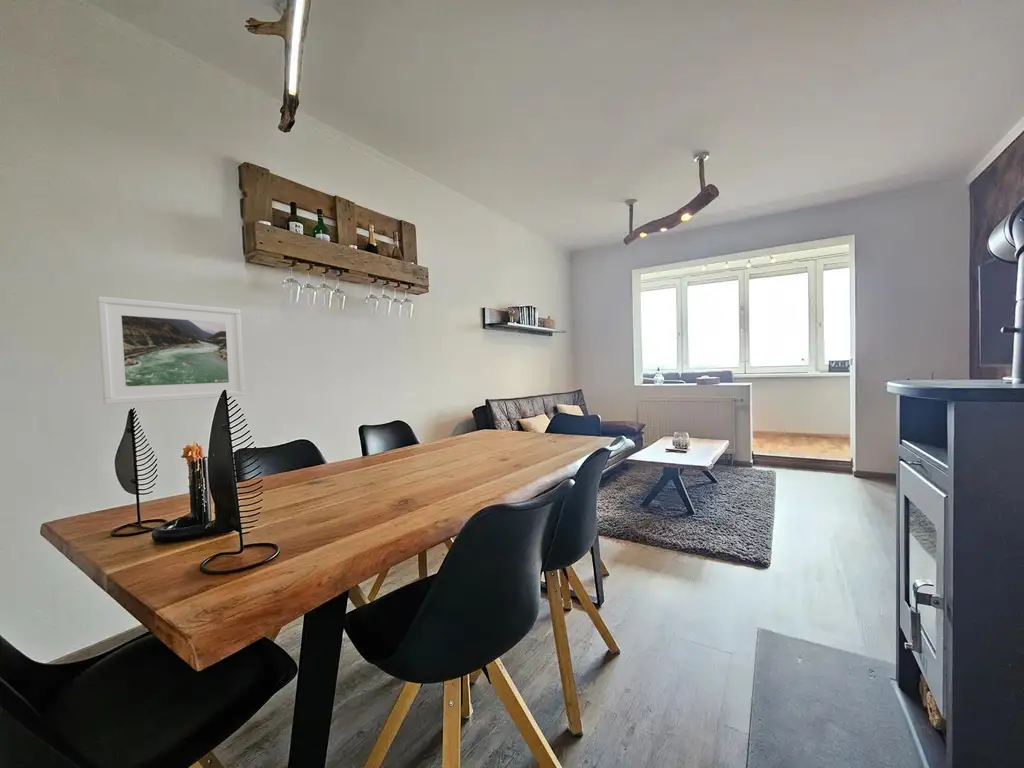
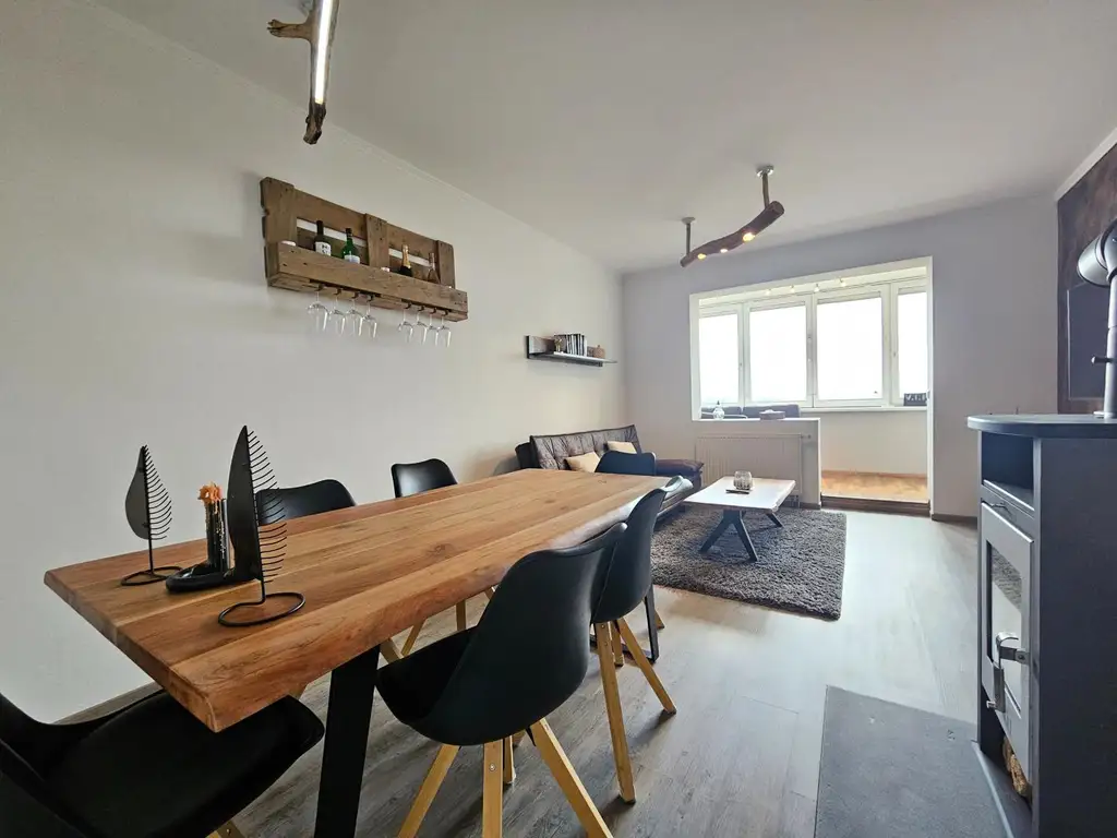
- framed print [96,295,246,405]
